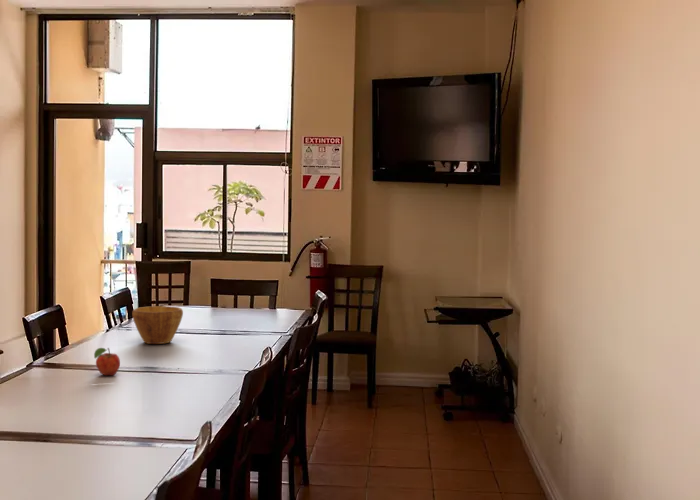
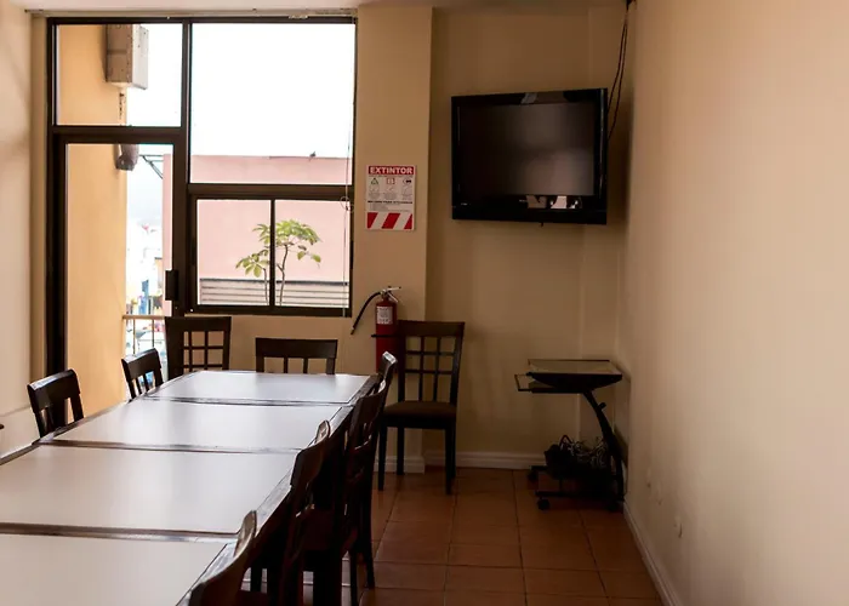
- bowl [131,305,184,345]
- fruit [93,347,121,376]
